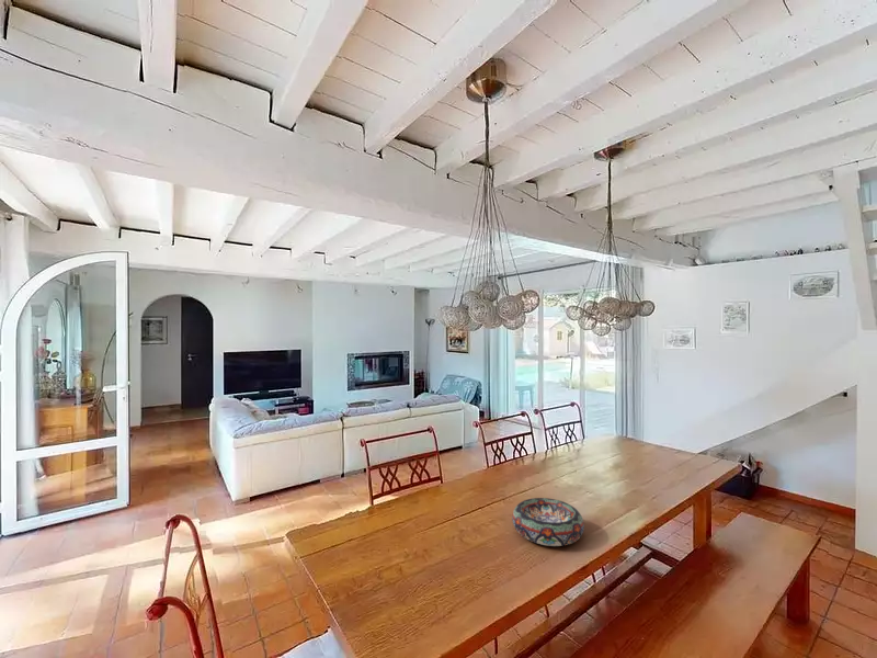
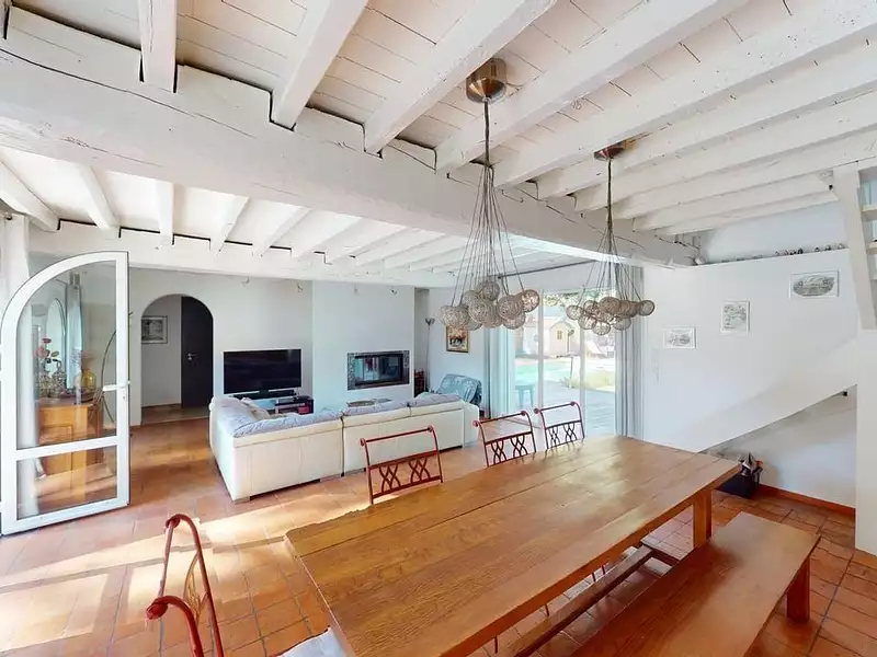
- decorative bowl [511,497,585,547]
